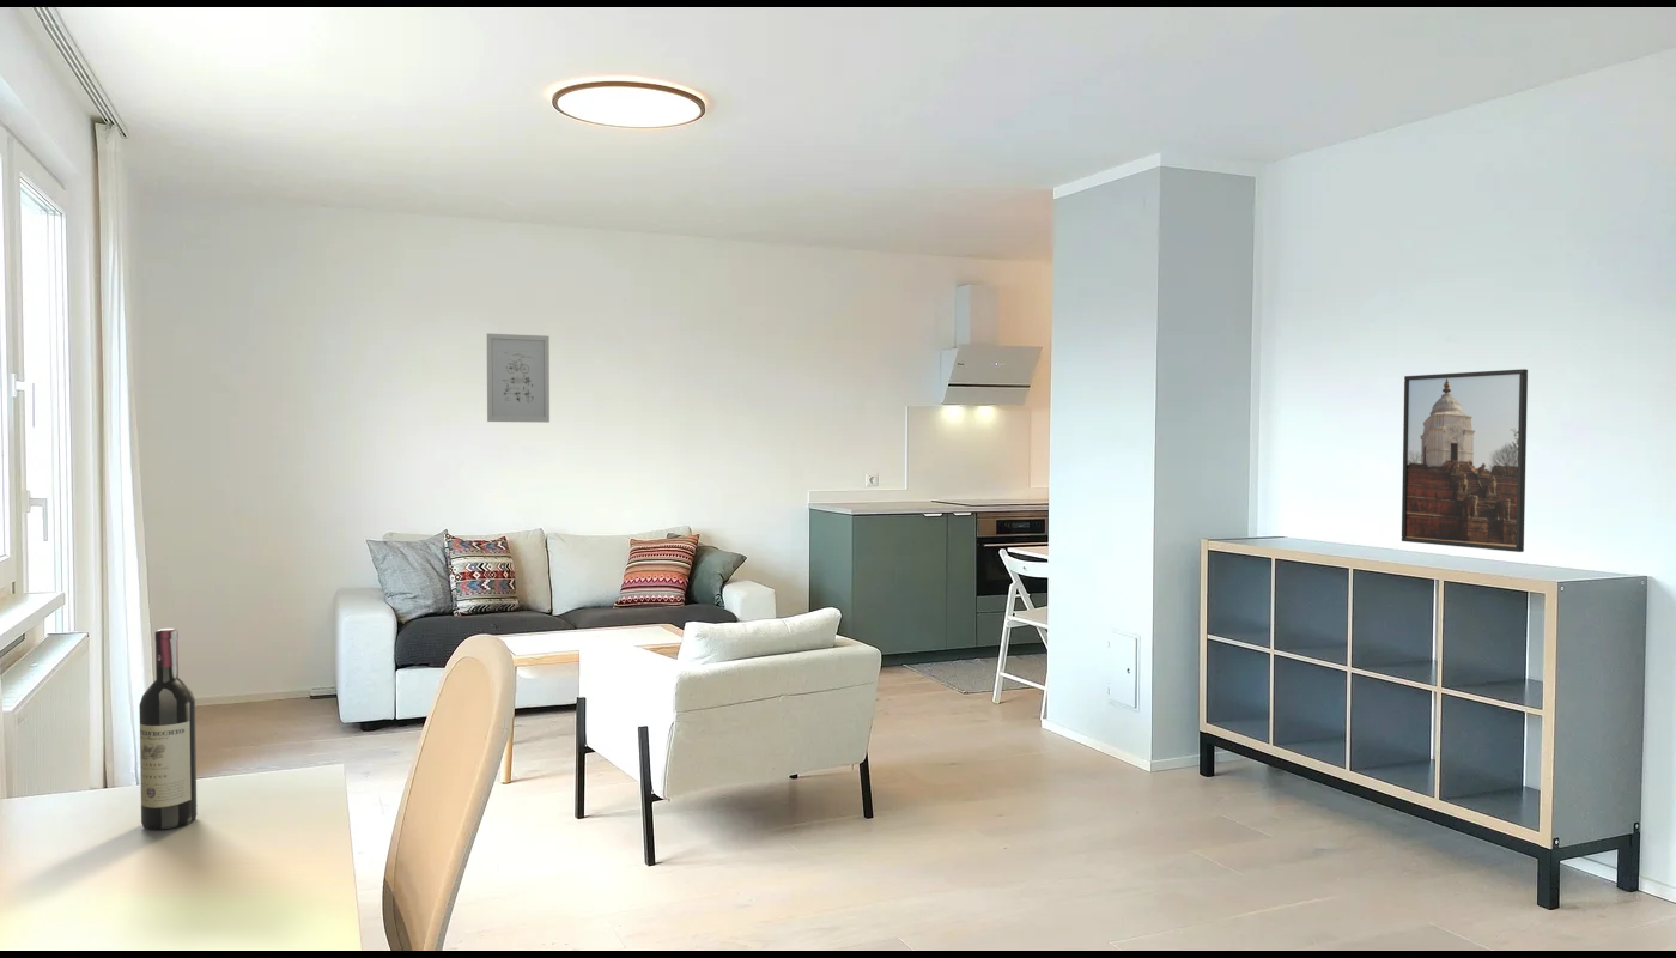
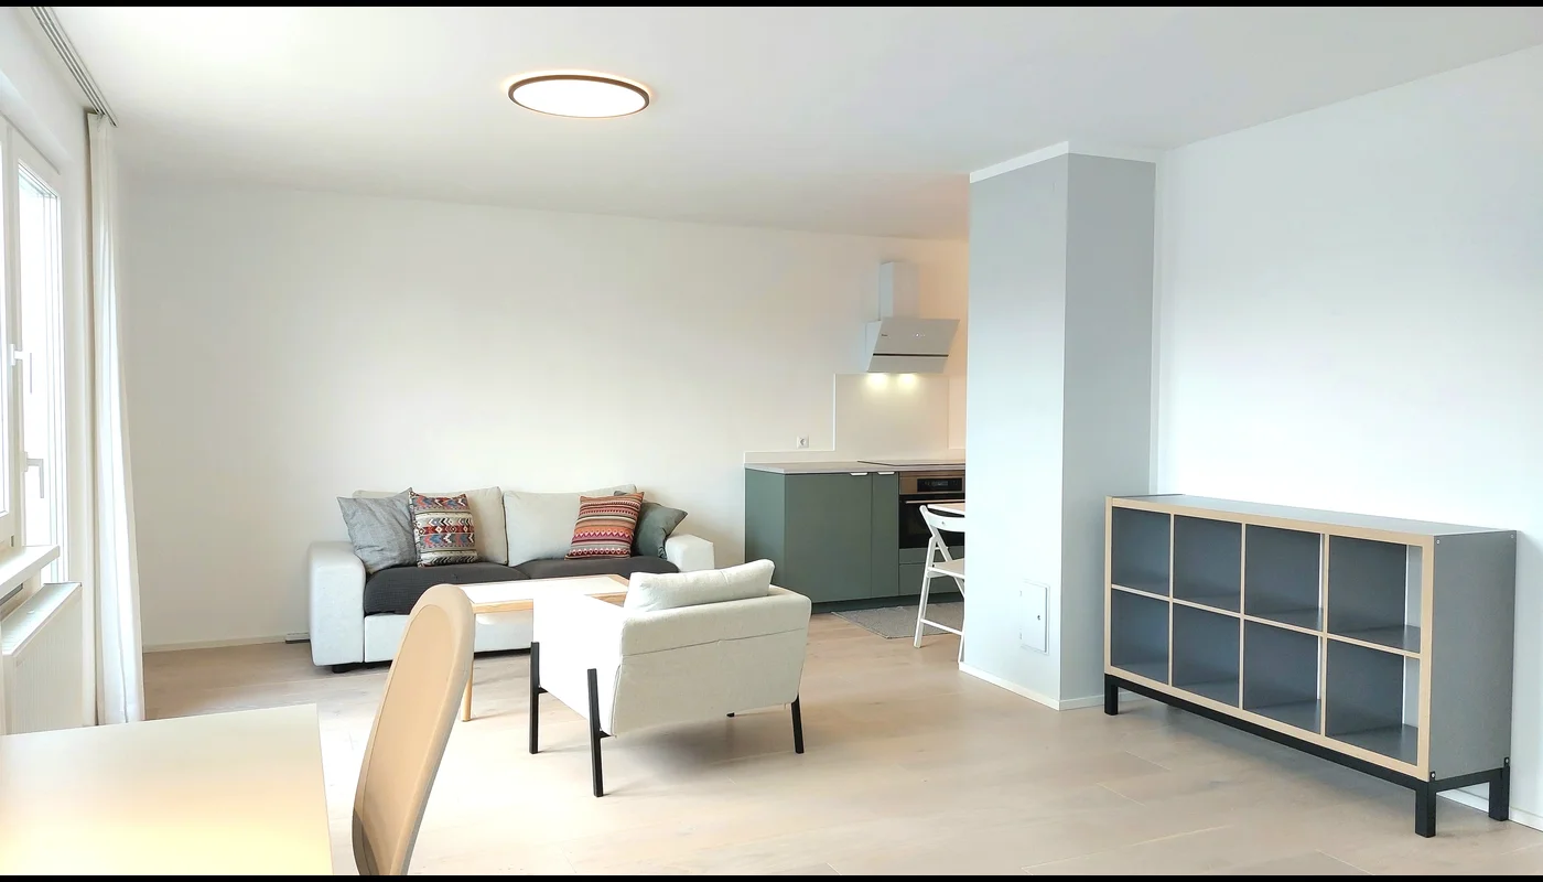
- wine bottle [139,627,198,831]
- wall art [486,333,551,424]
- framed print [1401,368,1529,553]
